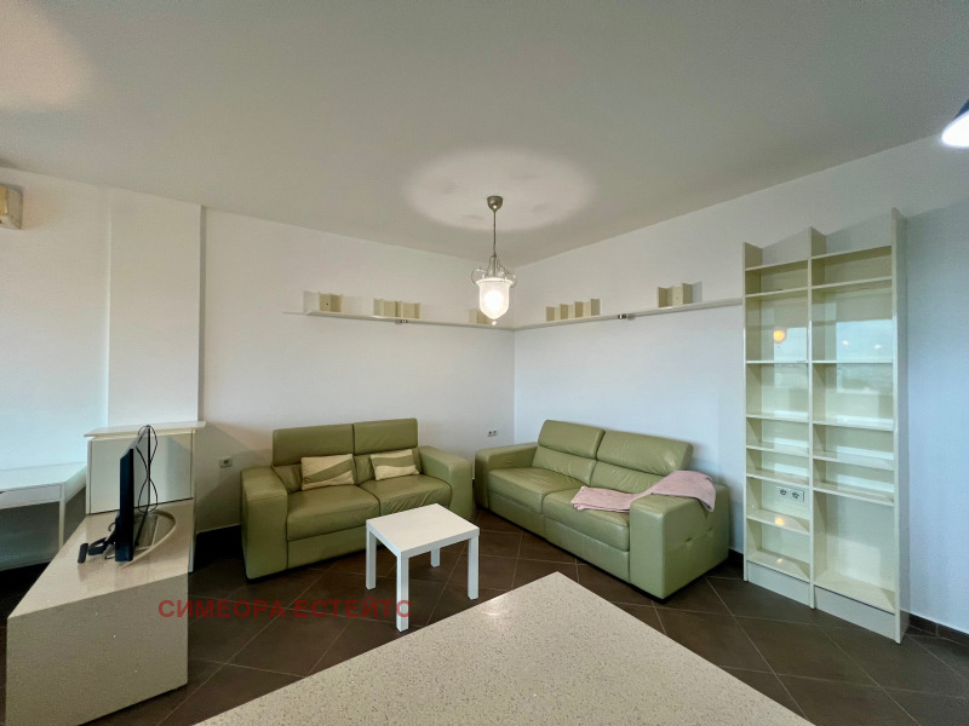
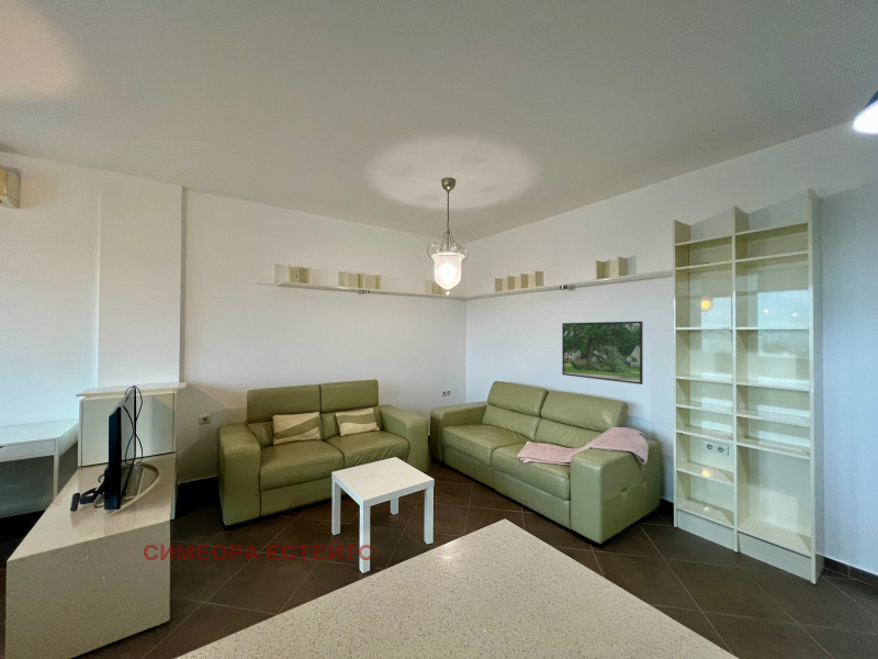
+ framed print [561,321,644,386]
